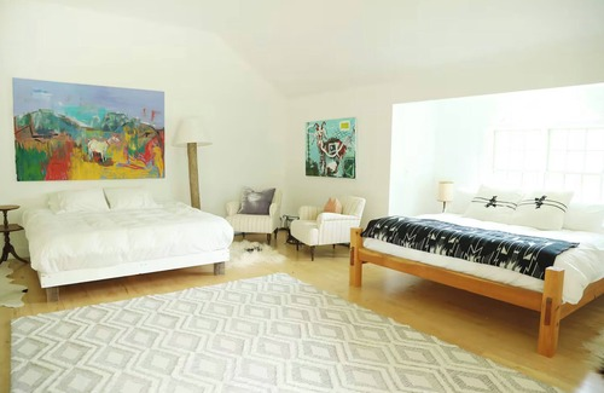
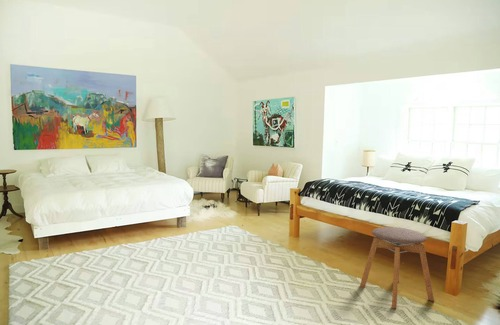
+ stool [359,226,435,310]
